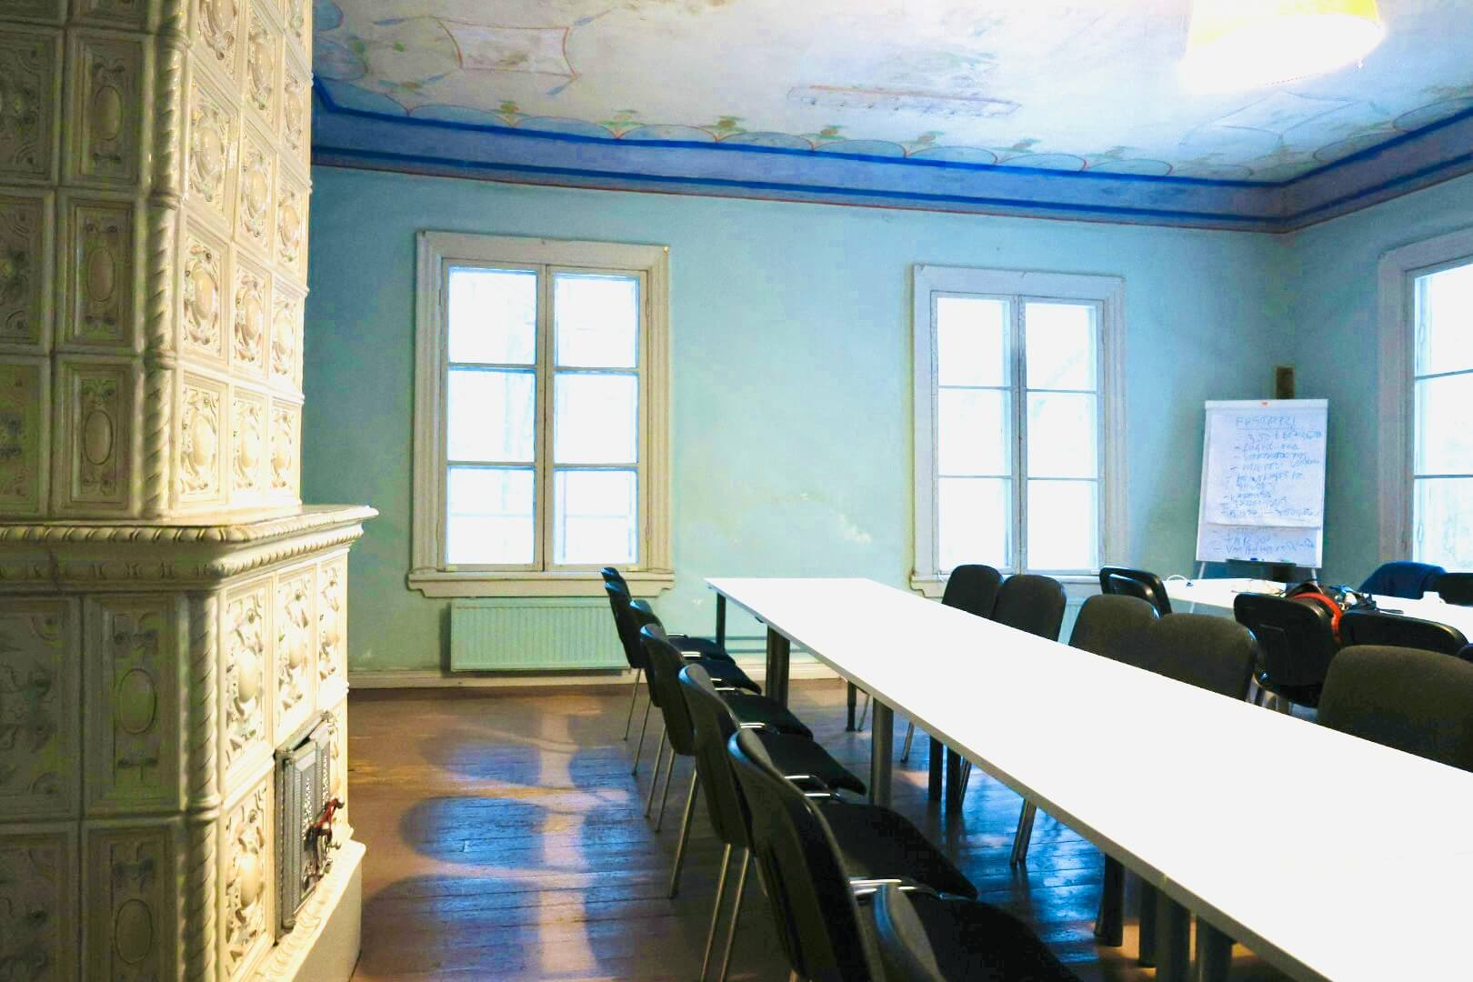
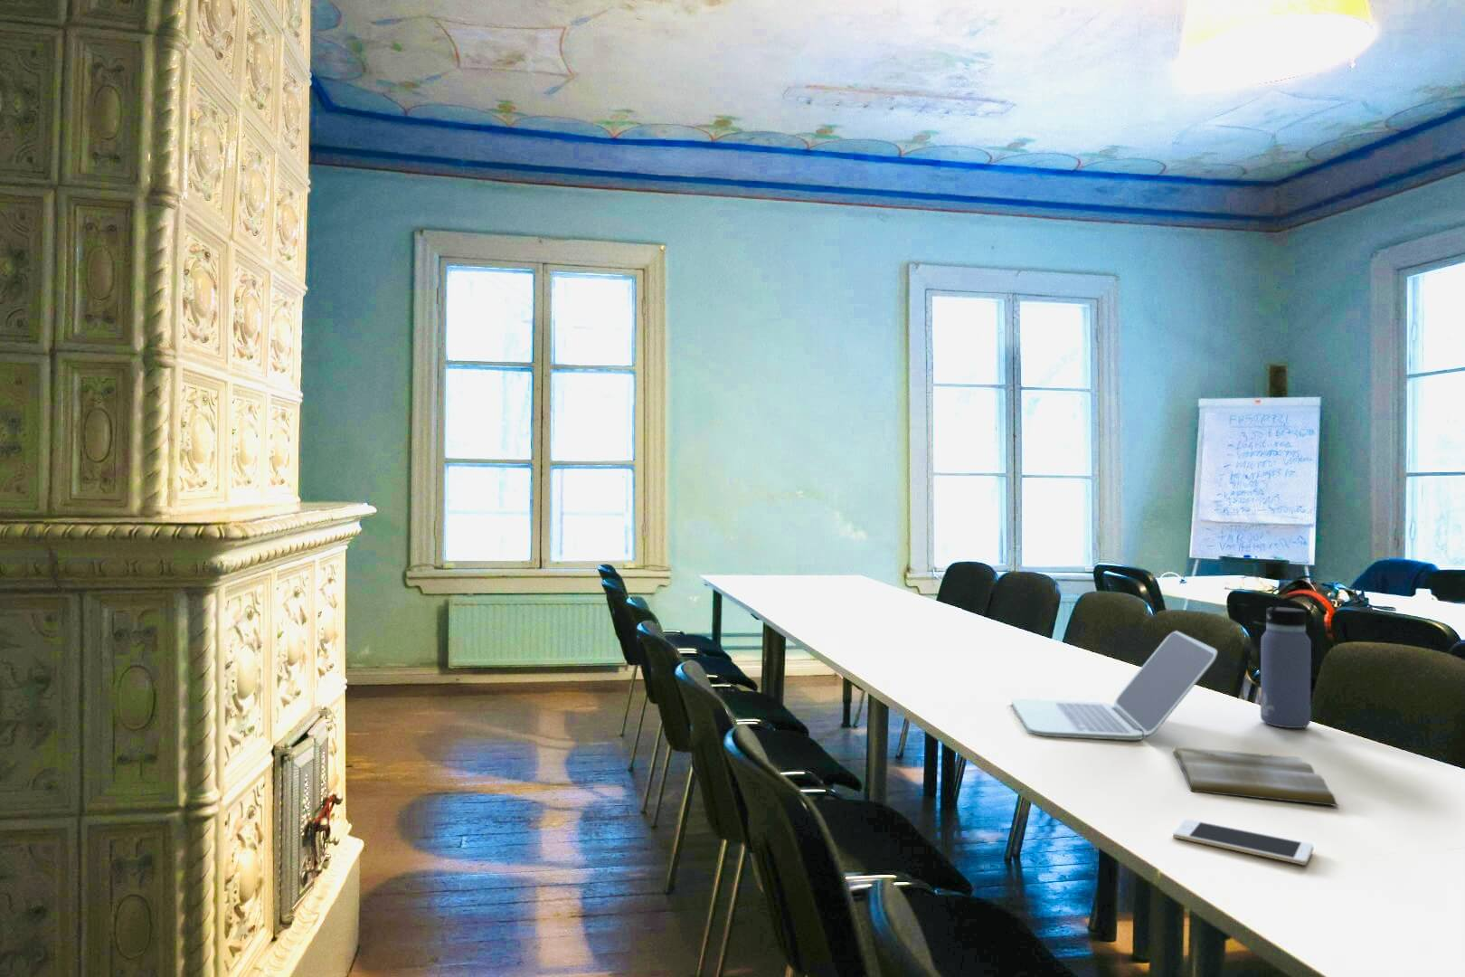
+ book [1172,746,1340,807]
+ laptop [1012,629,1219,740]
+ cell phone [1172,819,1313,866]
+ water bottle [1260,592,1316,729]
